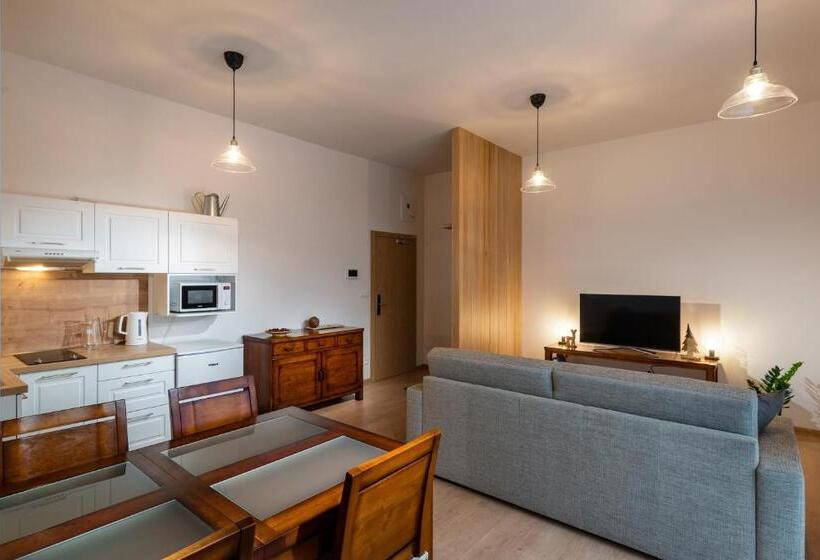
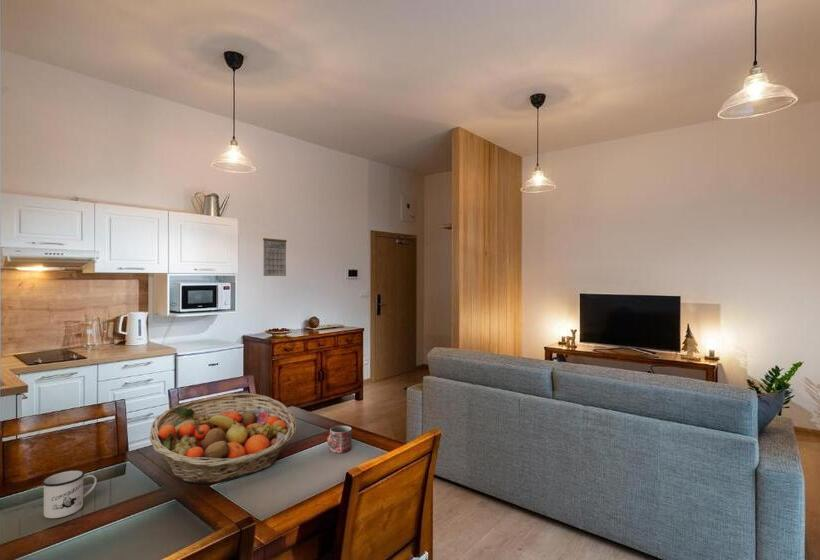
+ calendar [262,230,288,277]
+ mug [326,425,353,454]
+ mug [41,469,98,519]
+ fruit basket [149,392,297,485]
